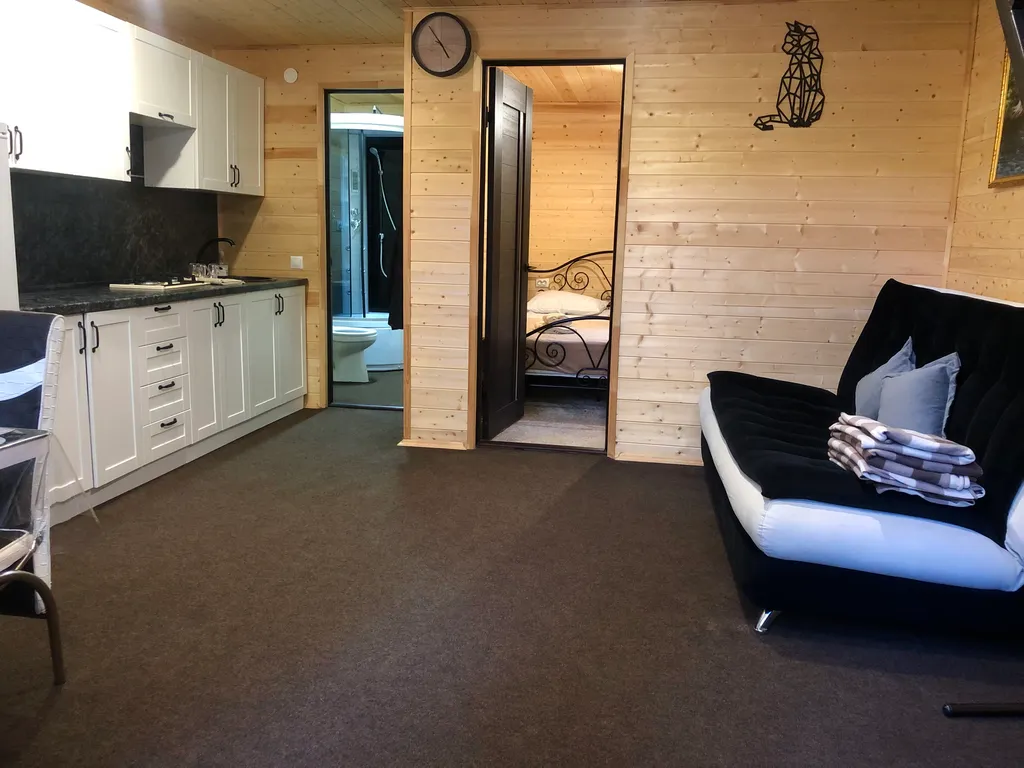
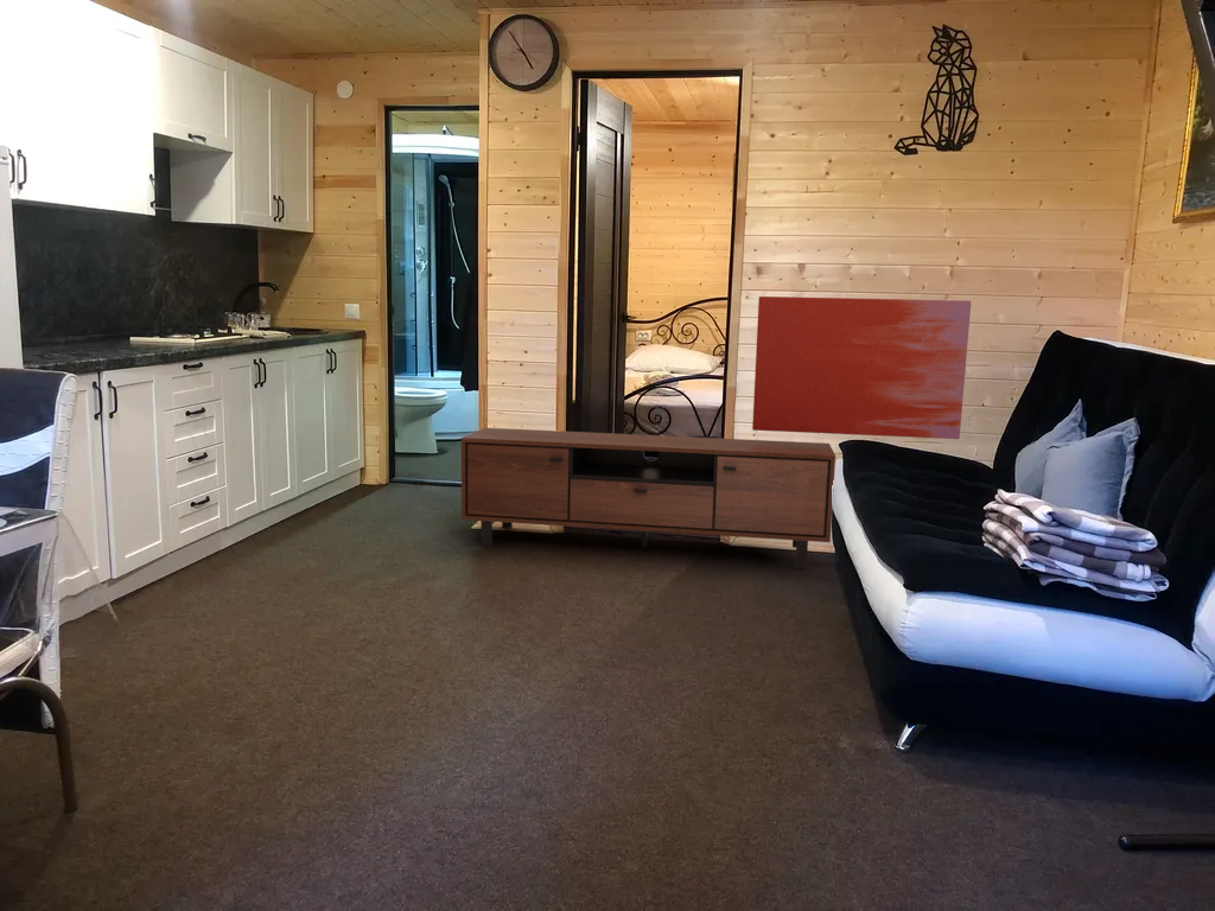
+ wall art [751,295,972,440]
+ cabinet [460,427,836,569]
